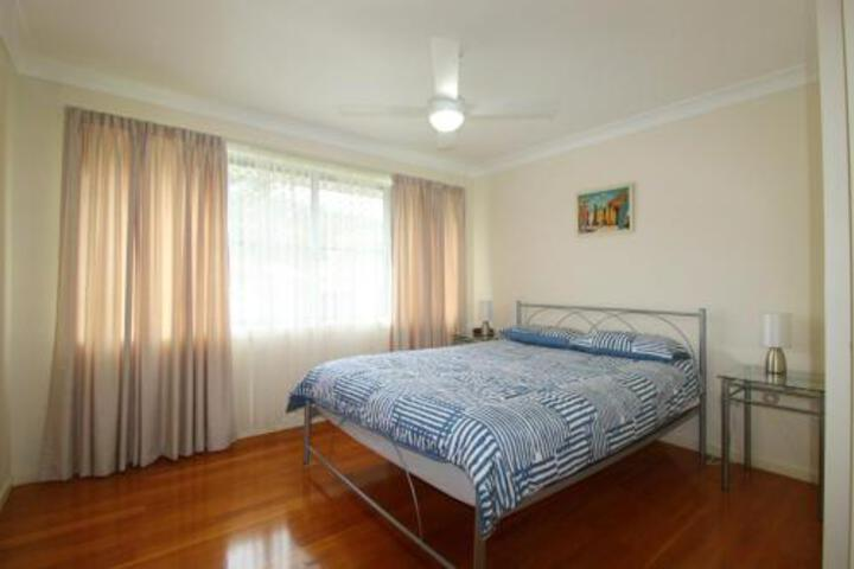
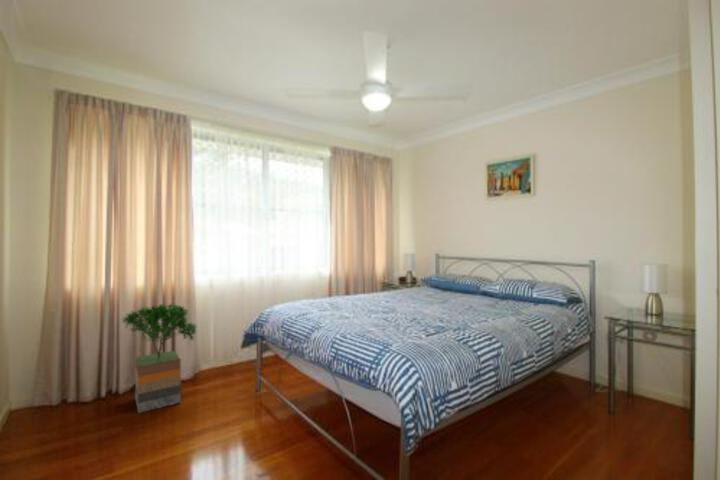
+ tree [120,303,198,414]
